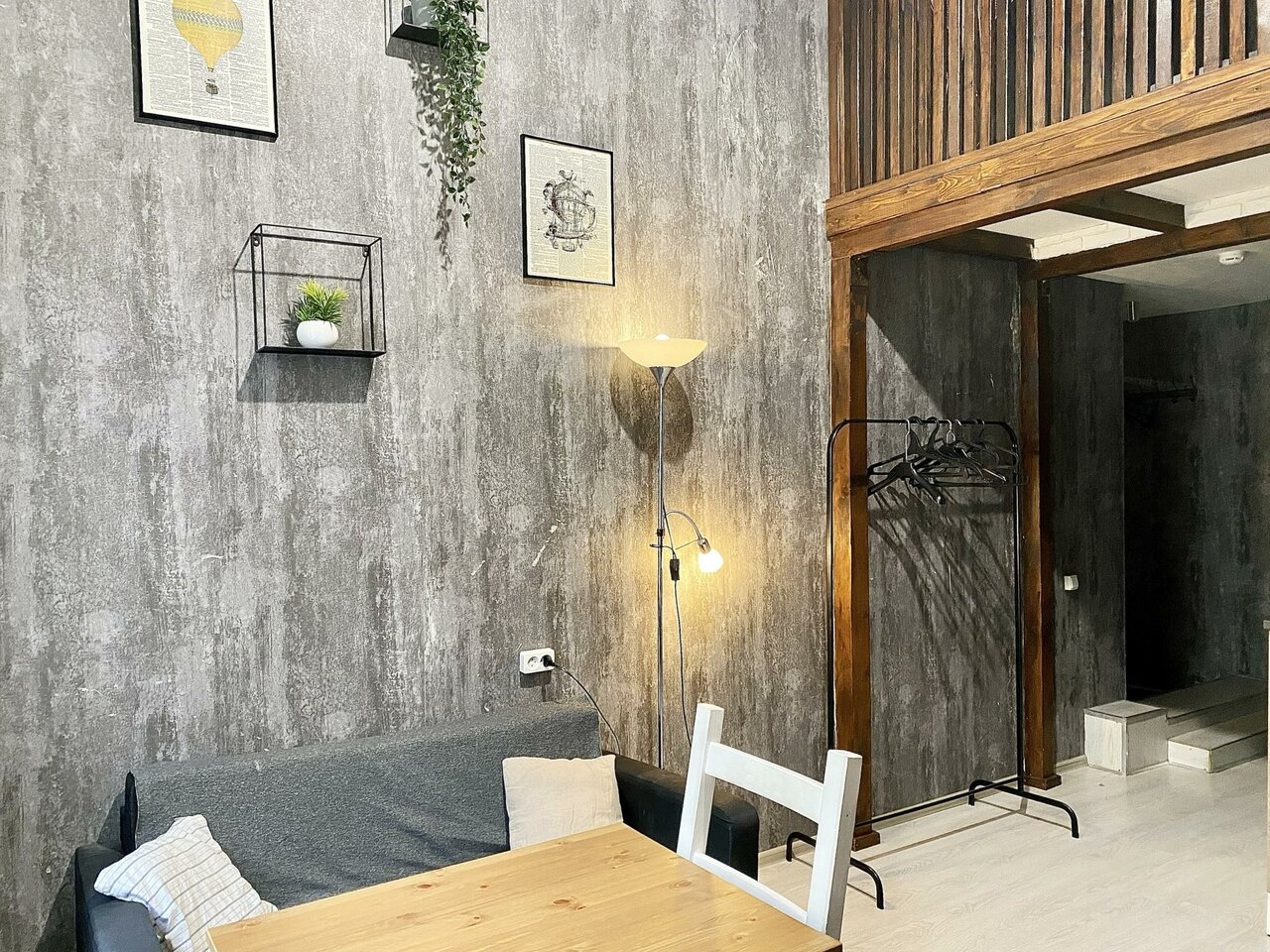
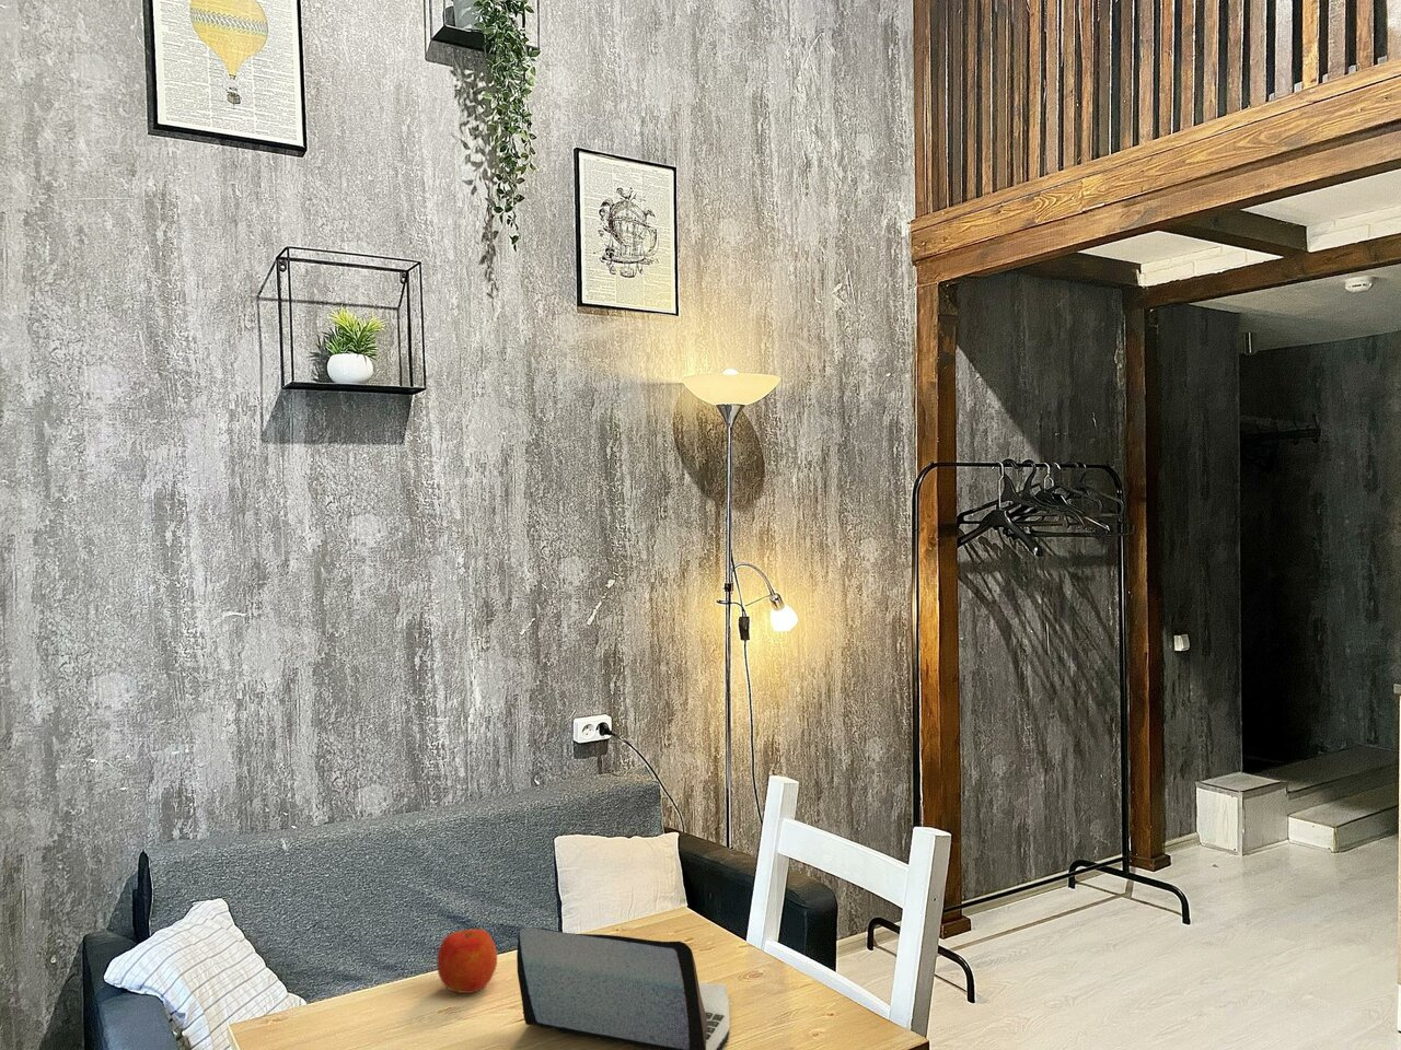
+ apple [437,924,498,994]
+ laptop [515,926,730,1050]
